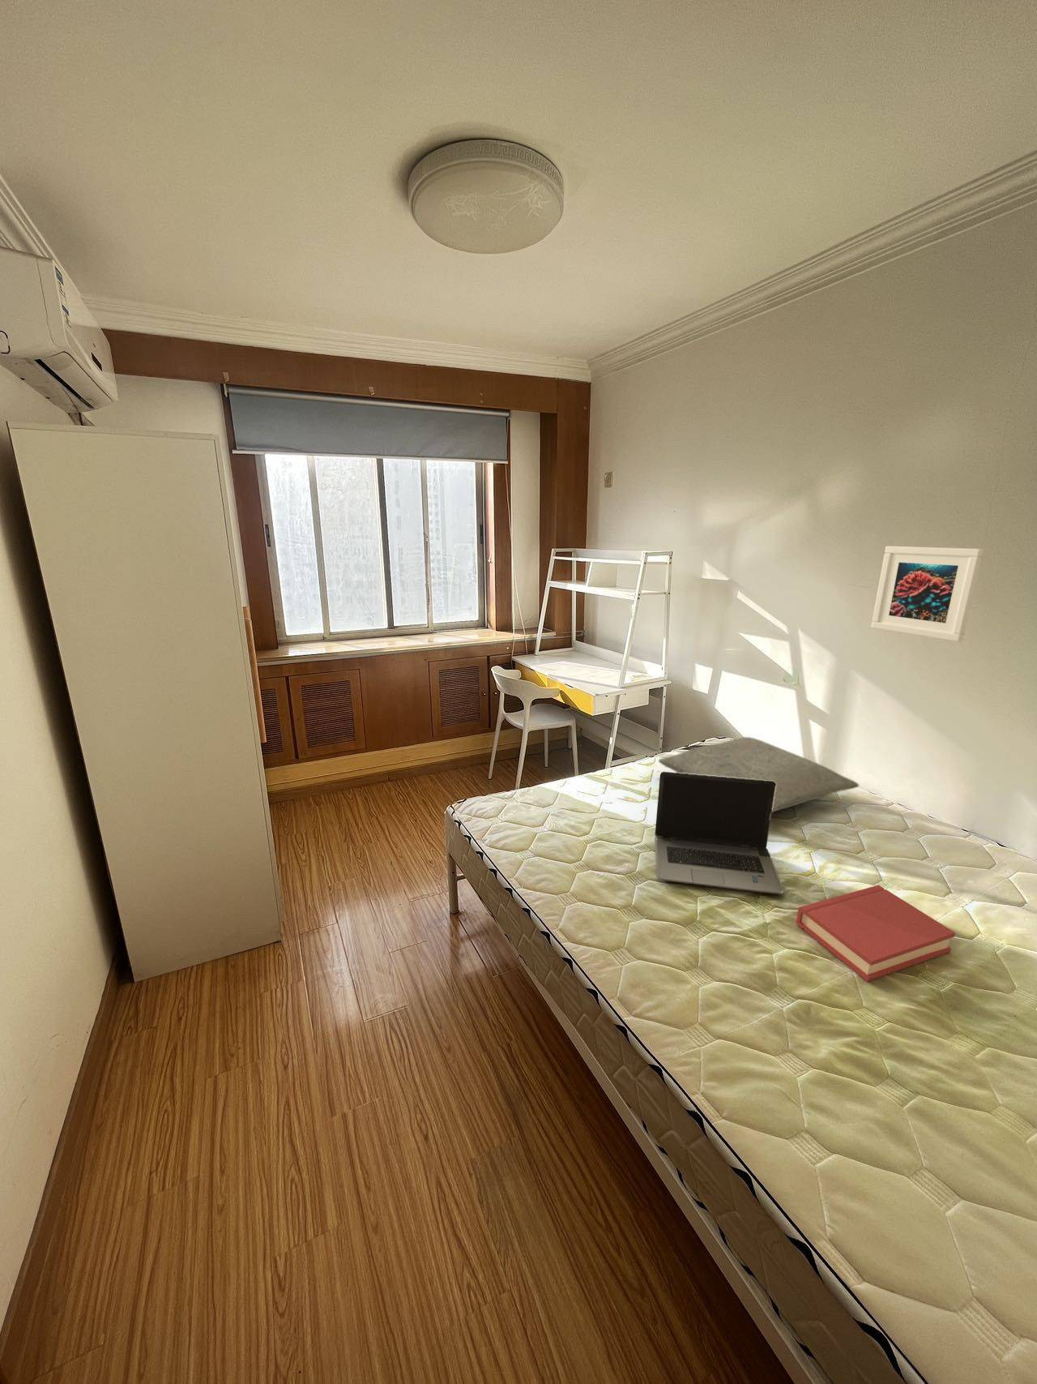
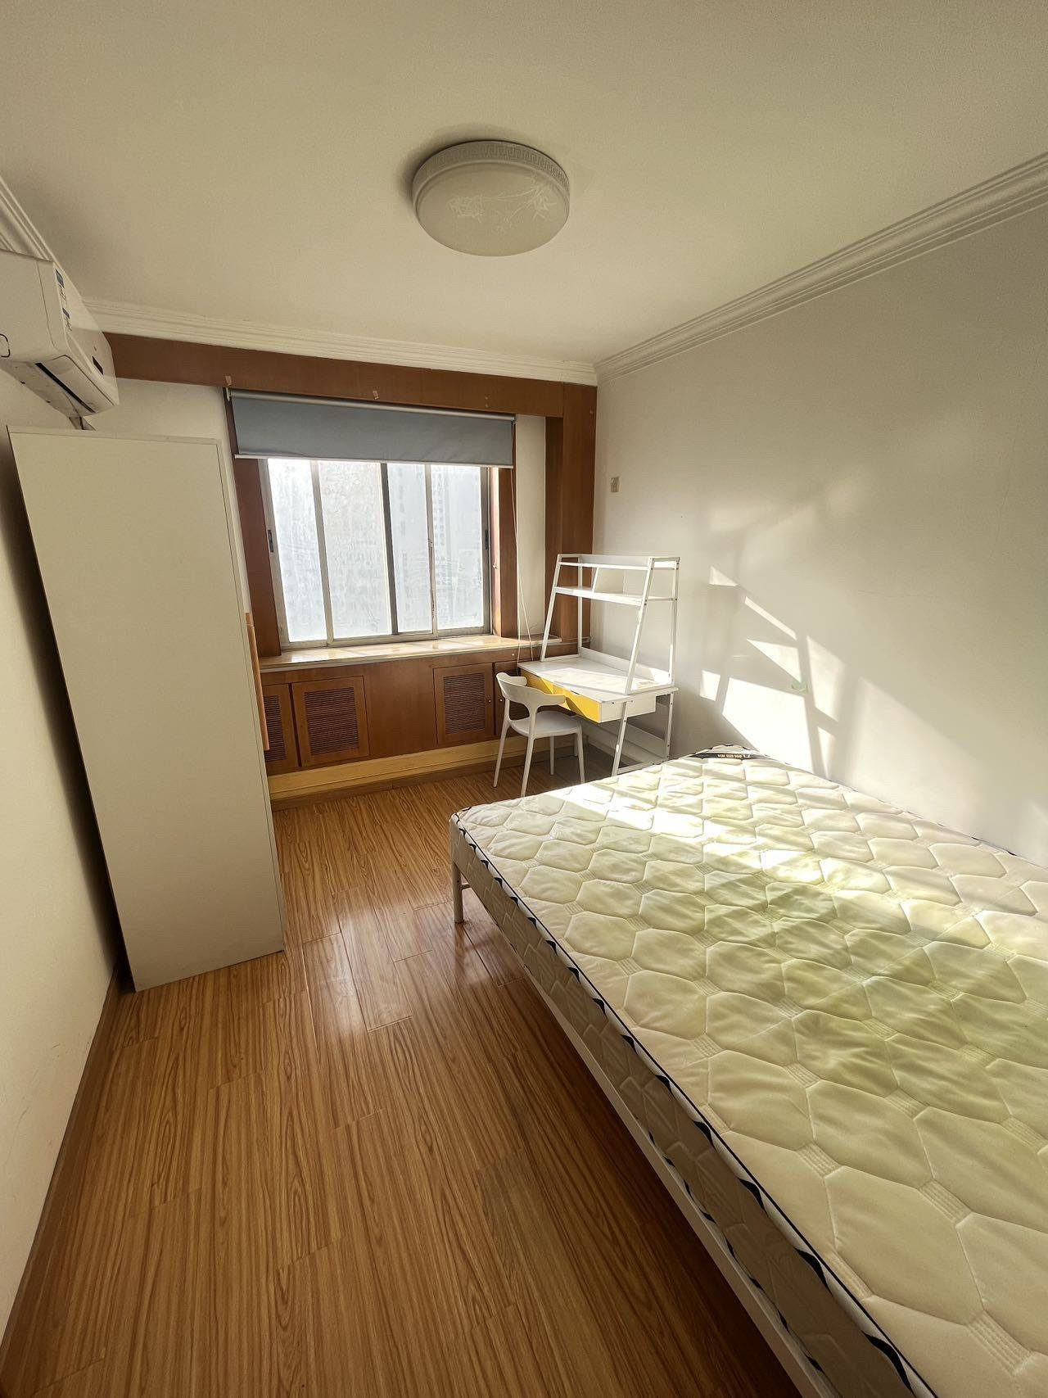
- laptop computer [654,772,785,895]
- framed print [870,546,985,643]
- hardback book [795,885,956,982]
- pillow [658,737,859,814]
